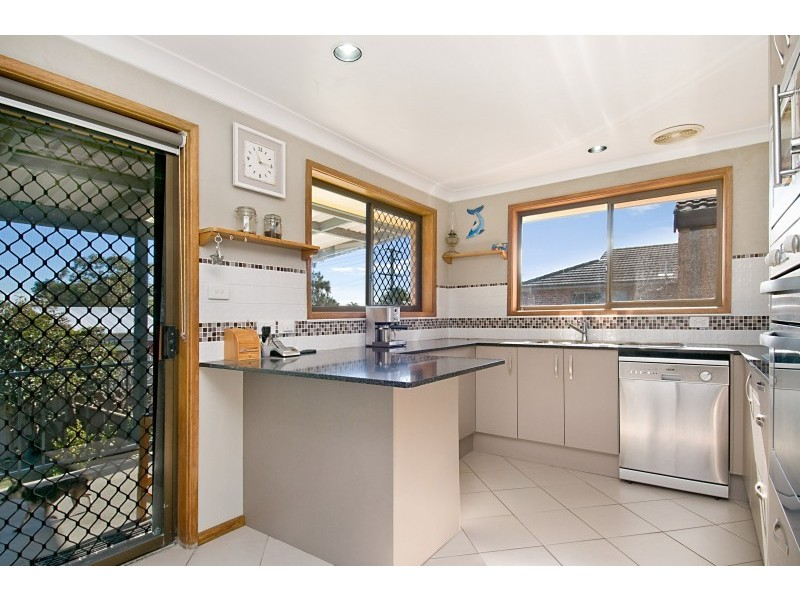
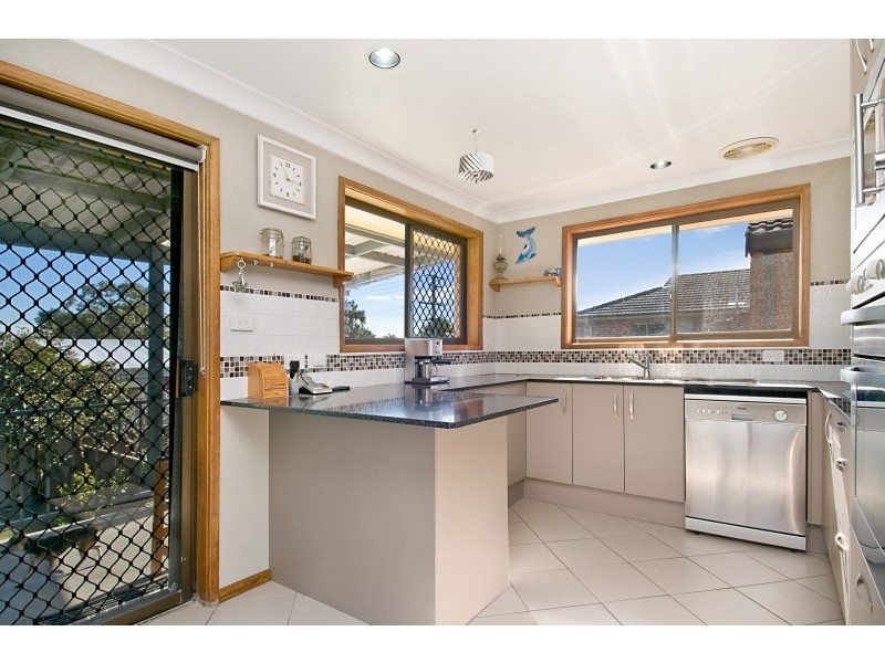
+ pendant light [458,128,494,185]
